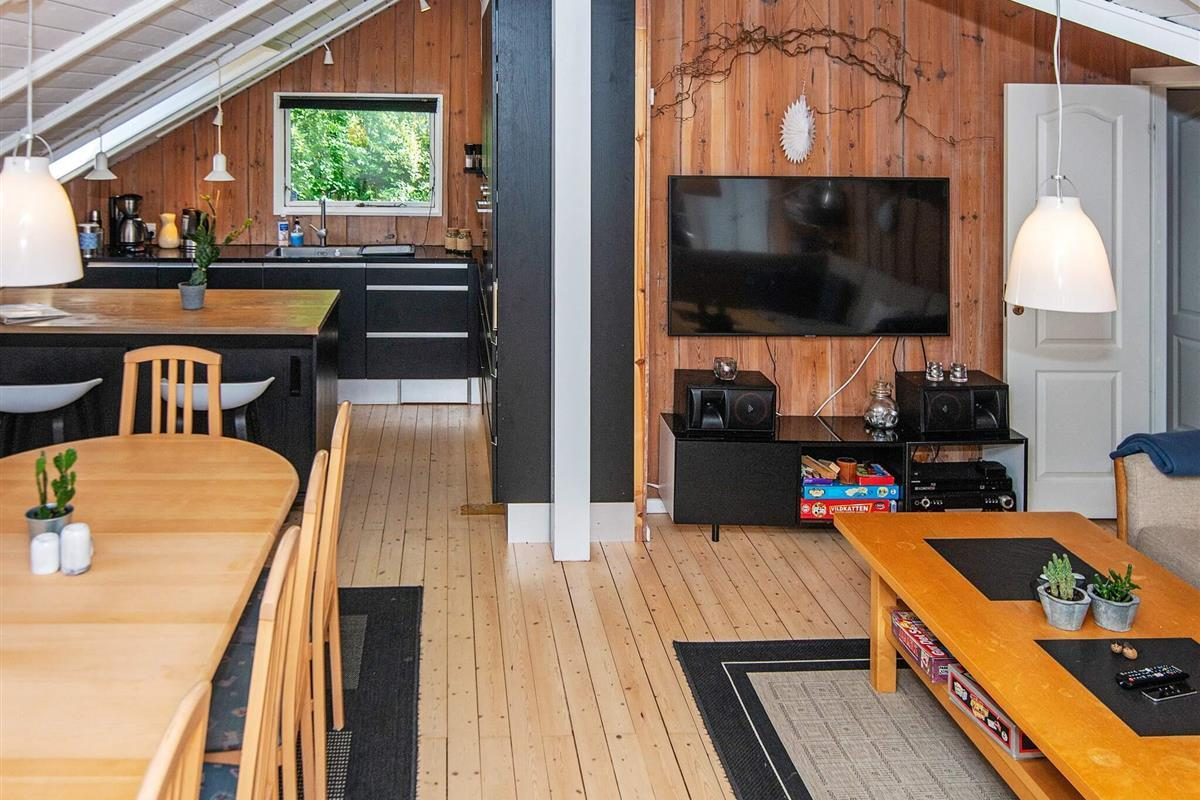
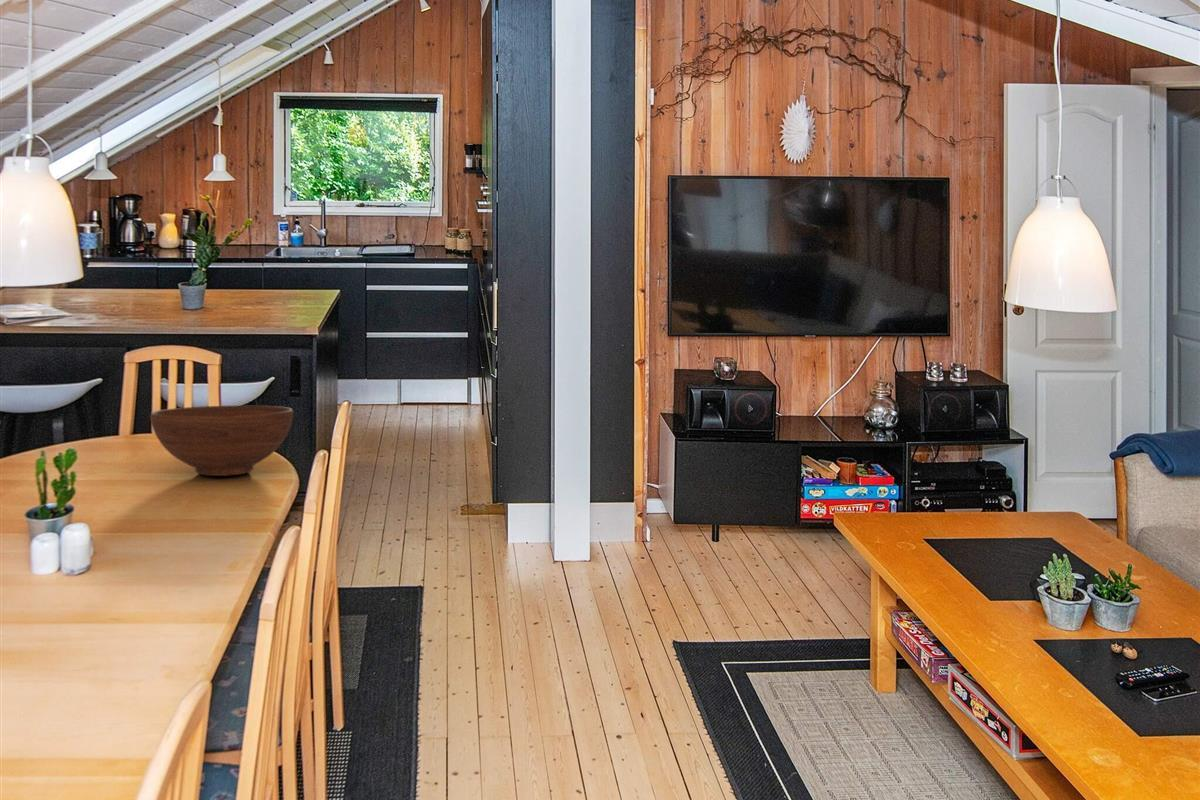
+ fruit bowl [149,405,294,477]
